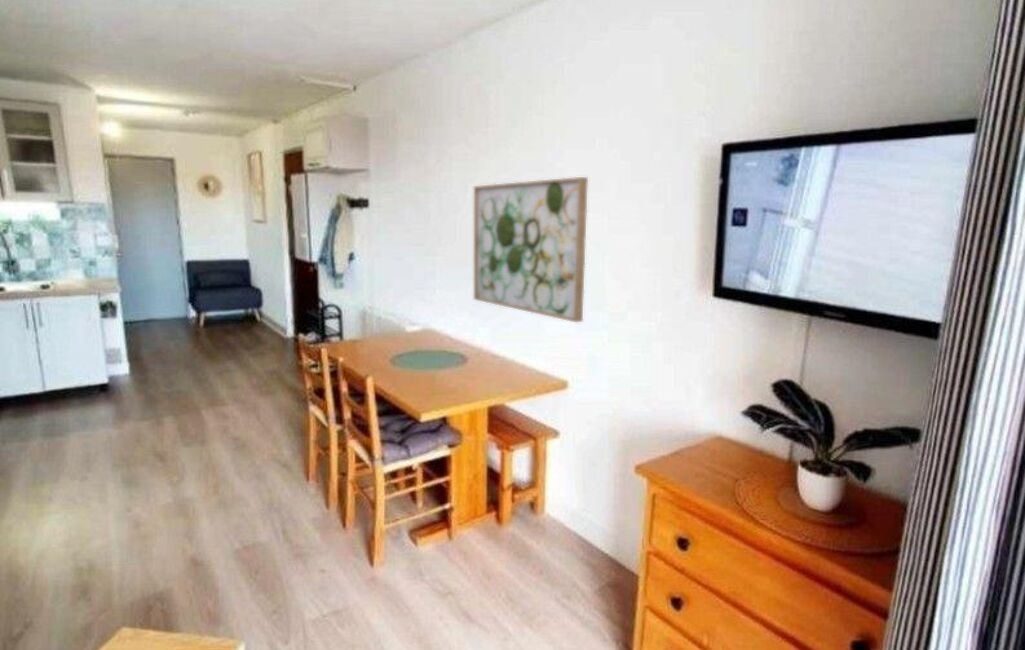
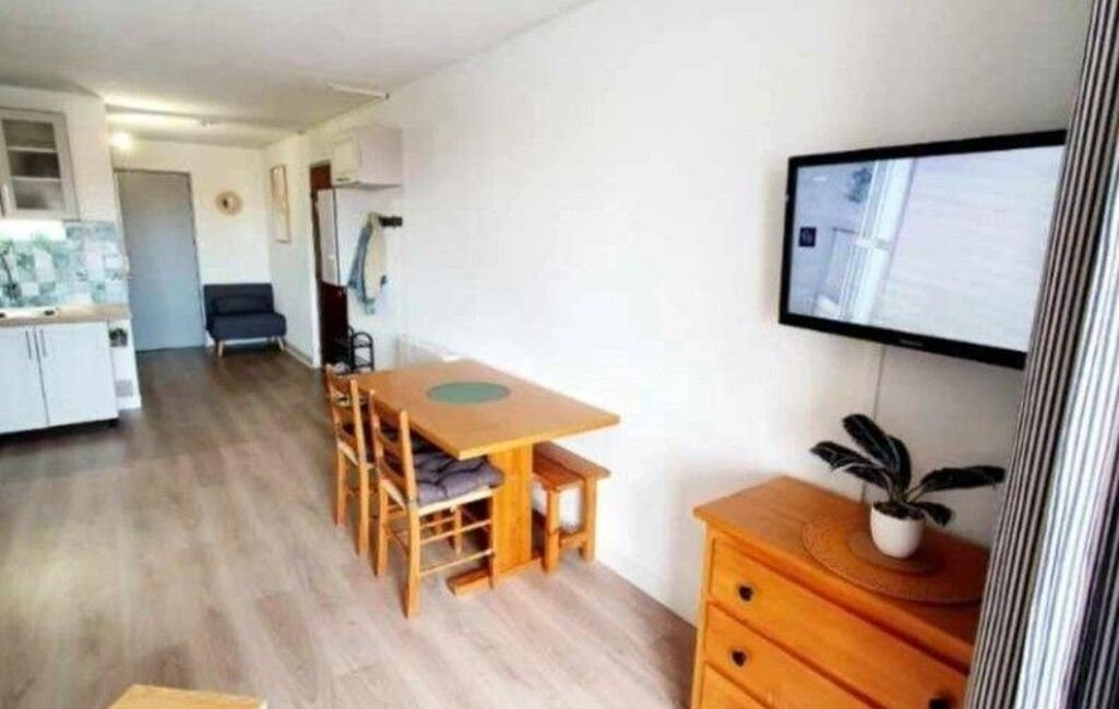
- wall art [473,176,589,323]
